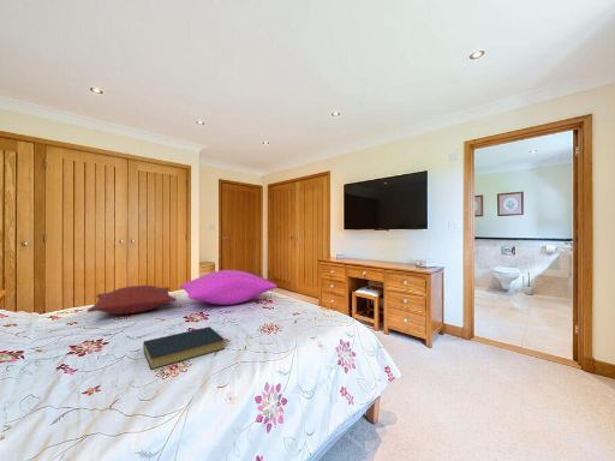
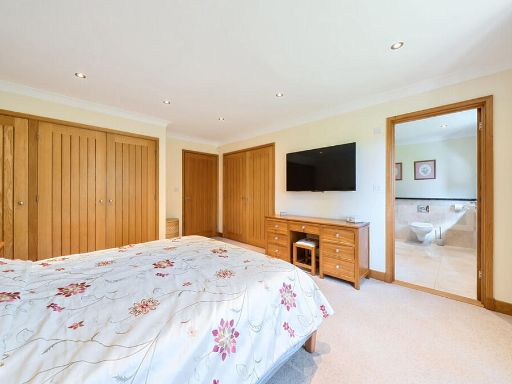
- cushion [179,269,279,306]
- hardback book [142,325,226,371]
- pillow [86,285,178,316]
